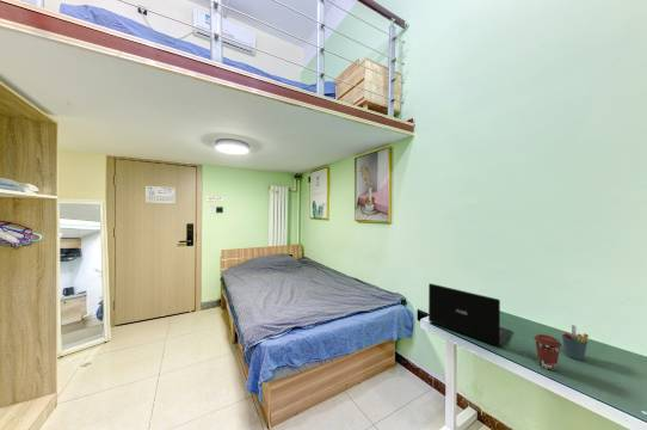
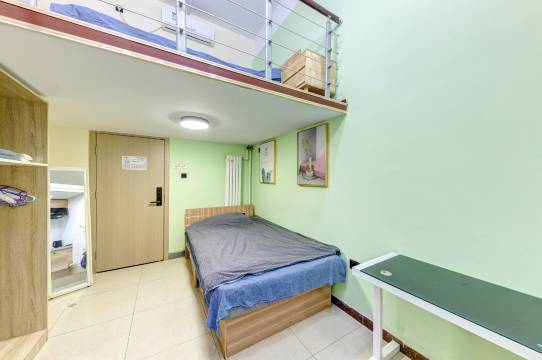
- pen holder [561,324,590,361]
- laptop [427,282,513,348]
- coffee cup [534,333,562,371]
